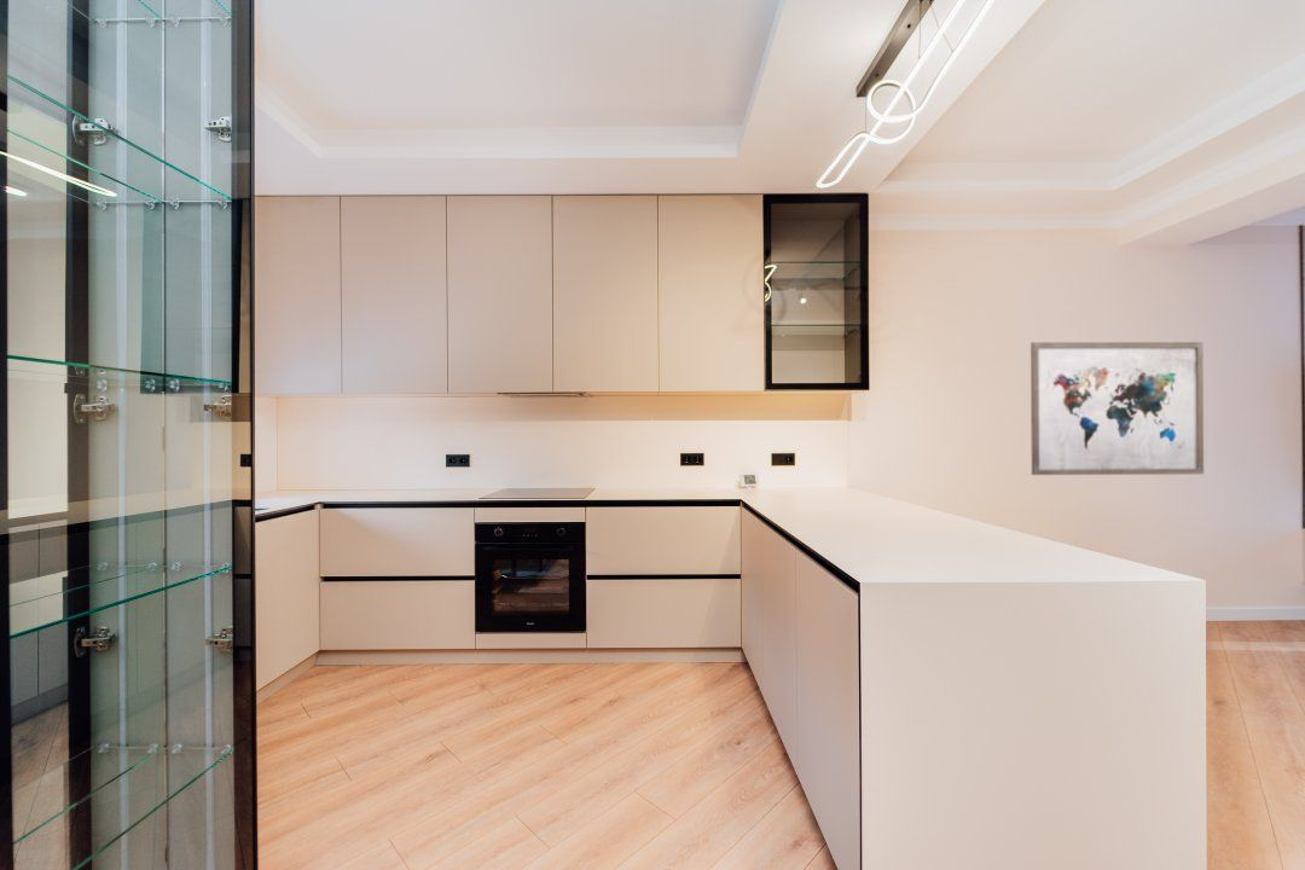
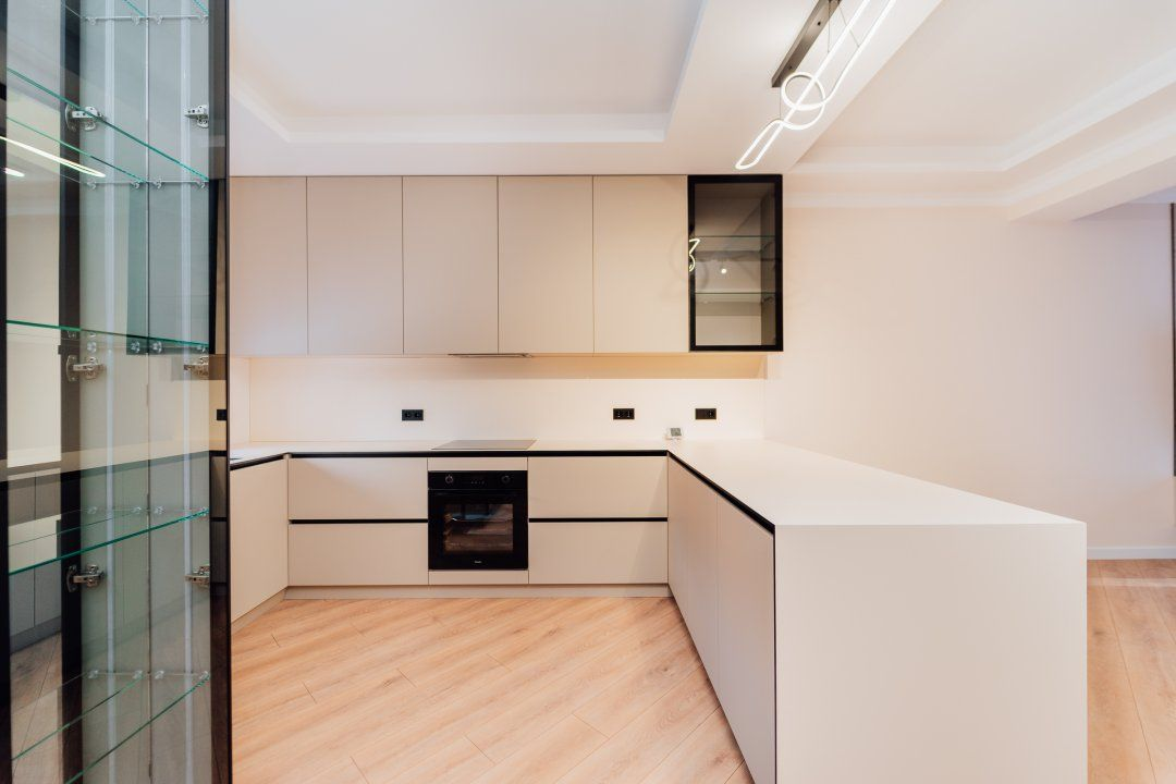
- wall art [1030,341,1205,476]
